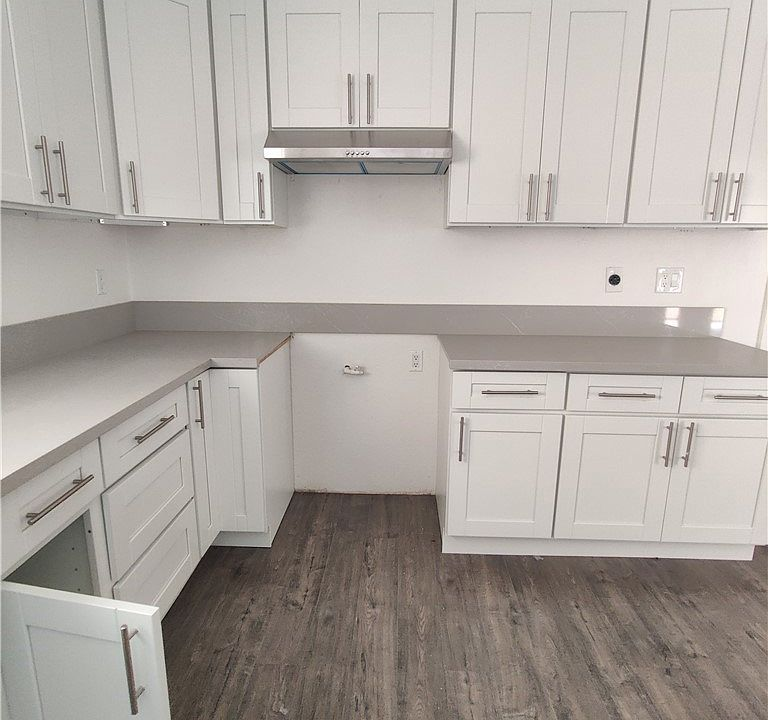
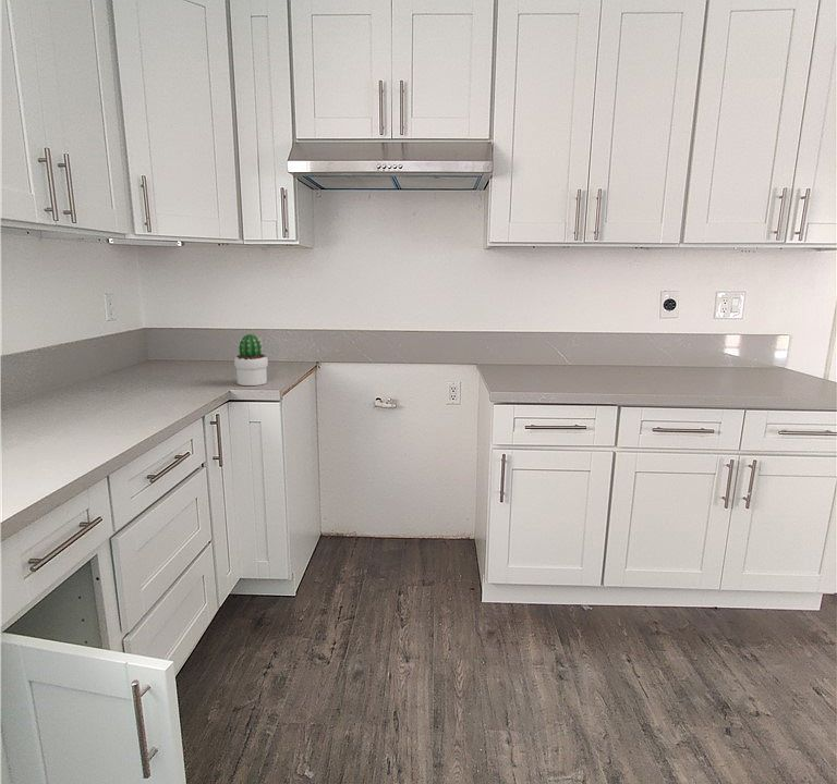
+ potted cactus [233,333,269,387]
